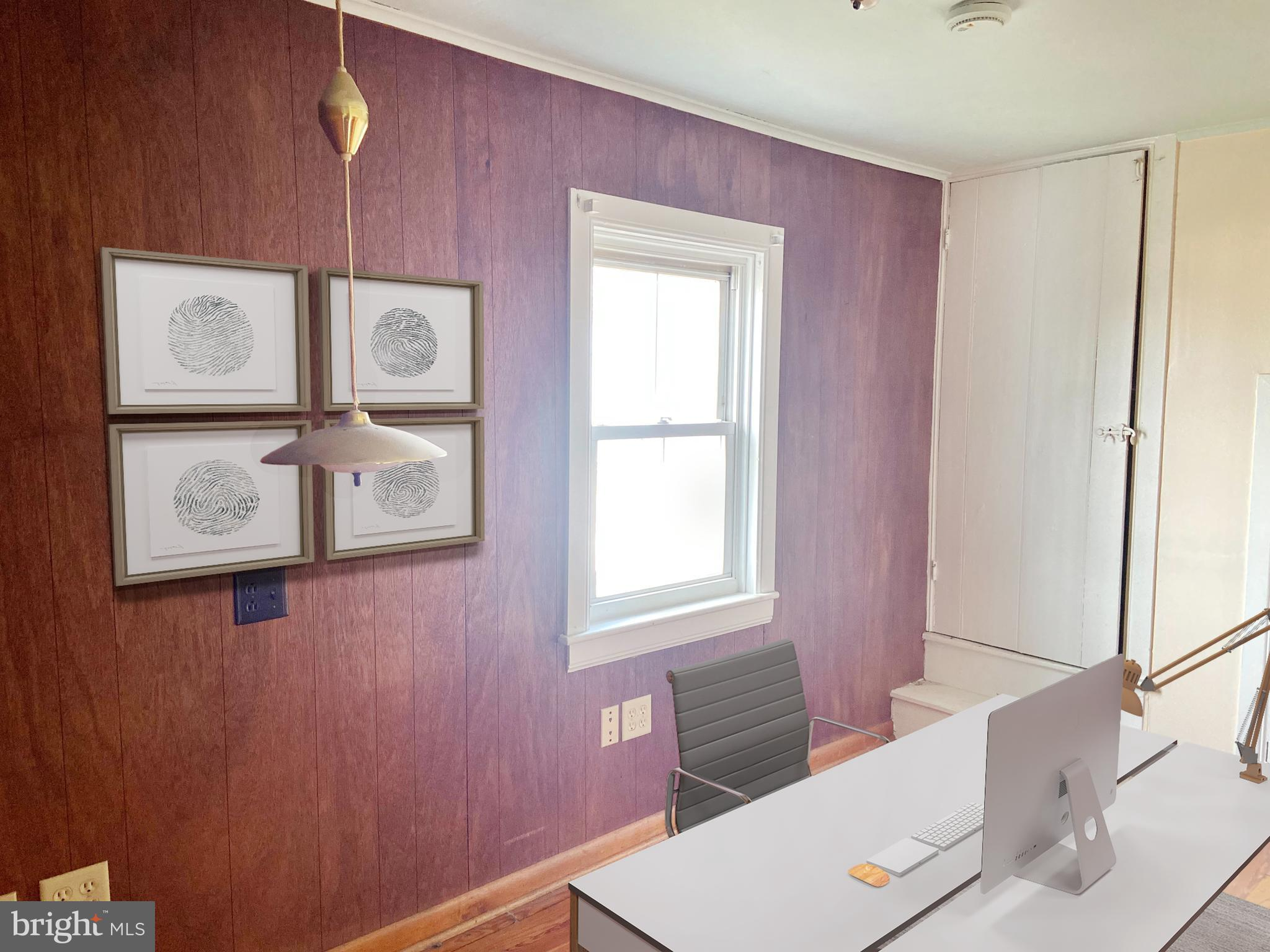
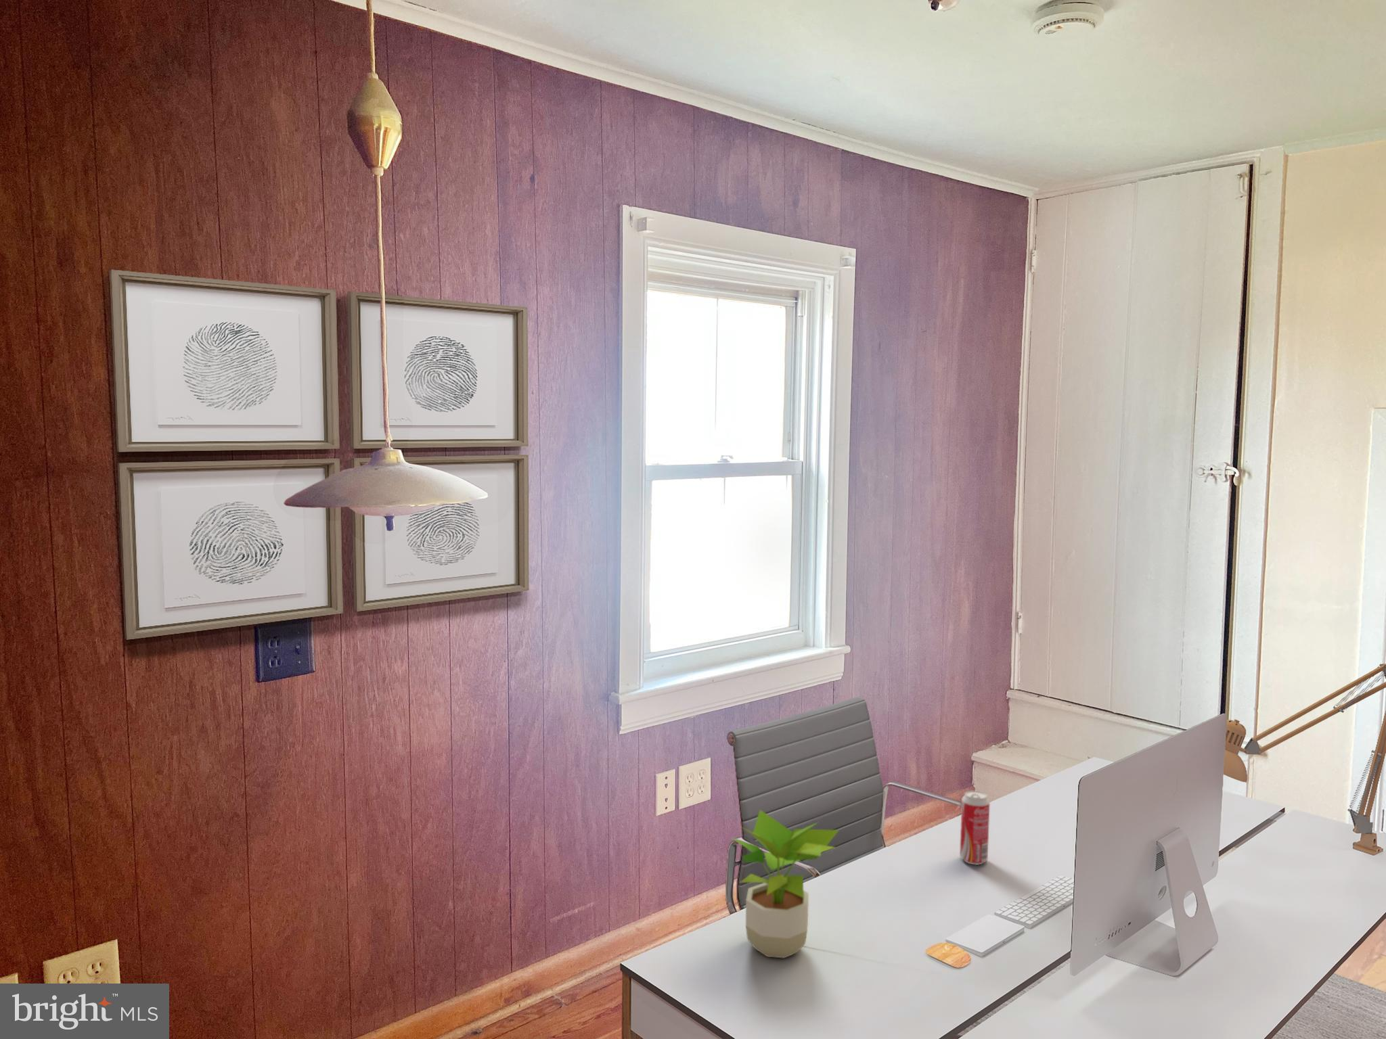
+ beverage can [959,790,991,865]
+ potted plant [730,809,840,959]
